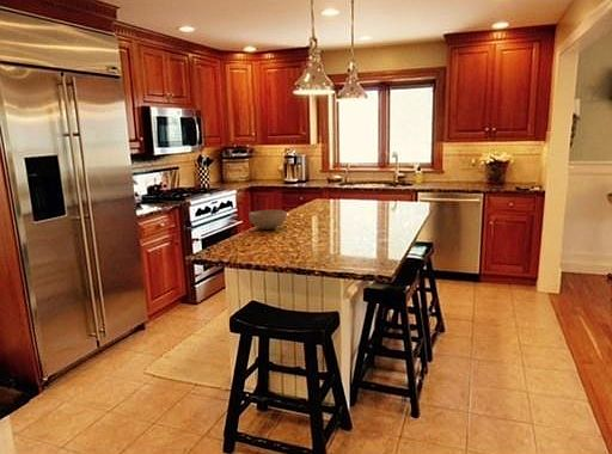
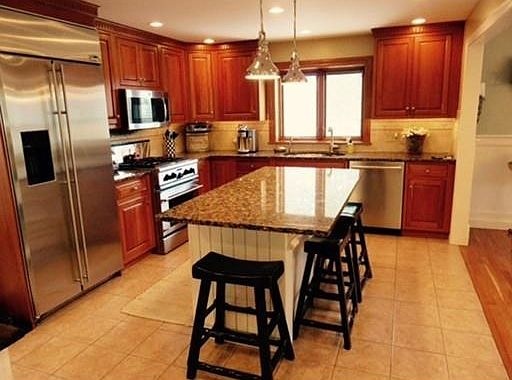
- bowl [247,209,288,231]
